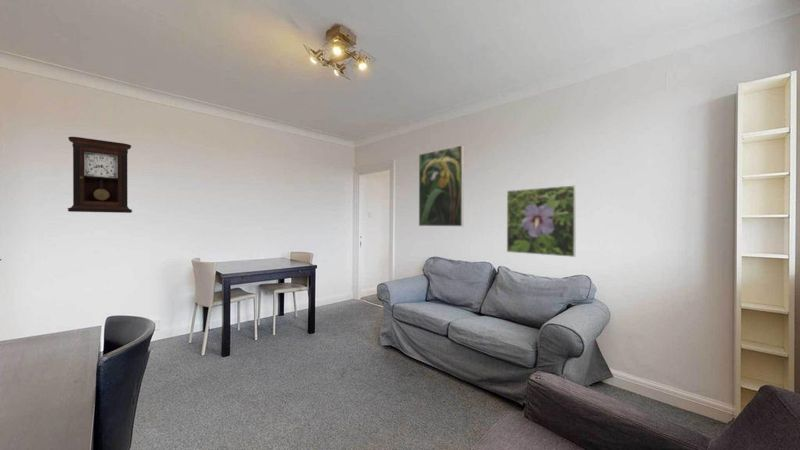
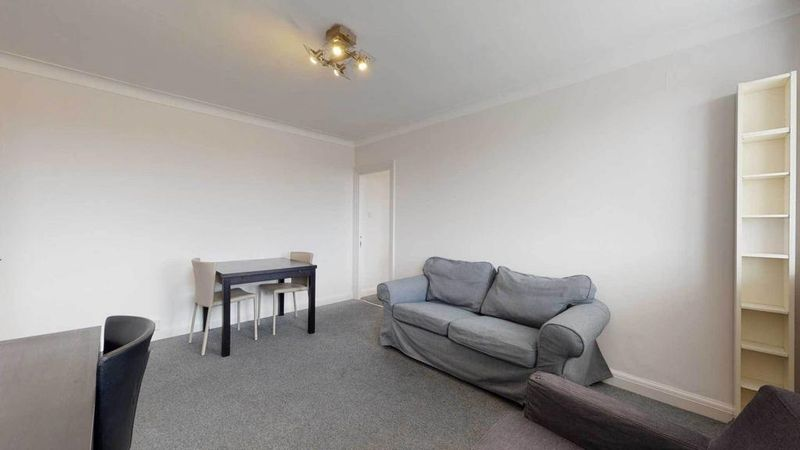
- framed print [418,144,465,227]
- pendulum clock [66,136,133,214]
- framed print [506,184,577,258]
